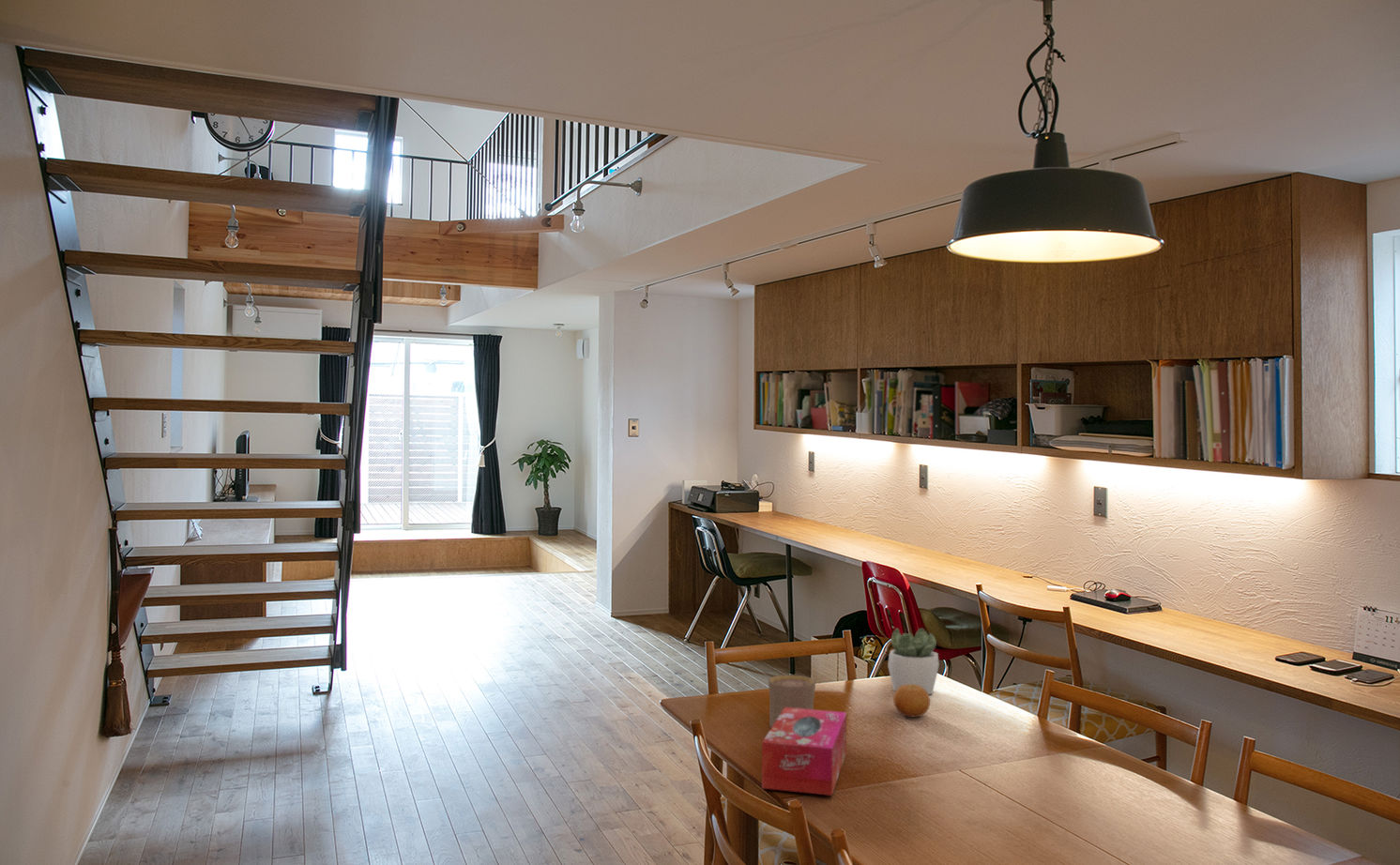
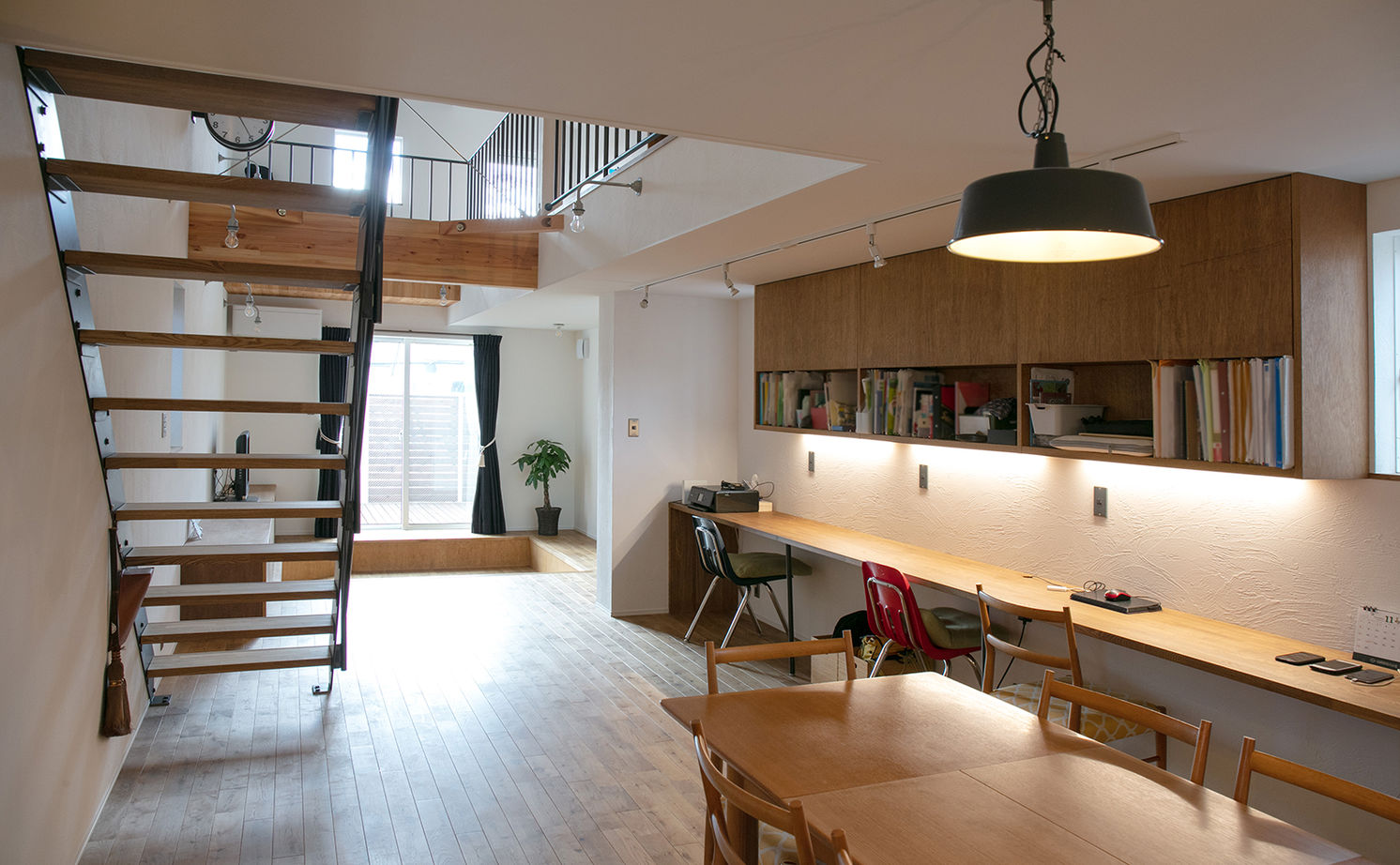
- fruit [892,684,931,719]
- succulent plant [887,628,940,695]
- tissue box [761,707,847,797]
- cup [768,674,816,728]
